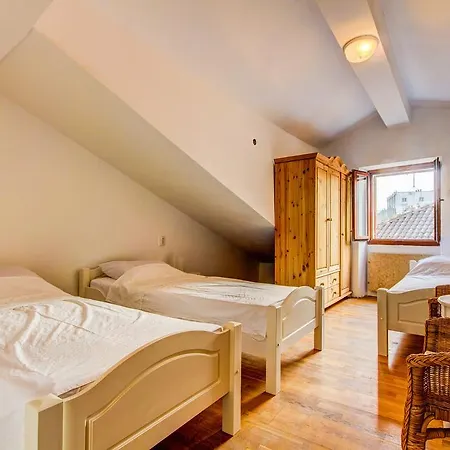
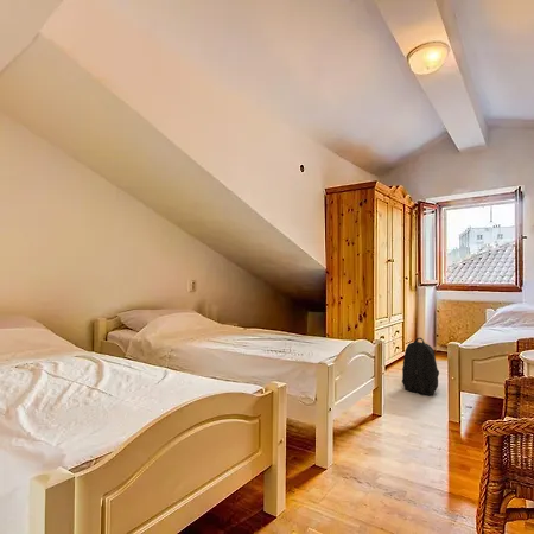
+ backpack [401,337,440,396]
